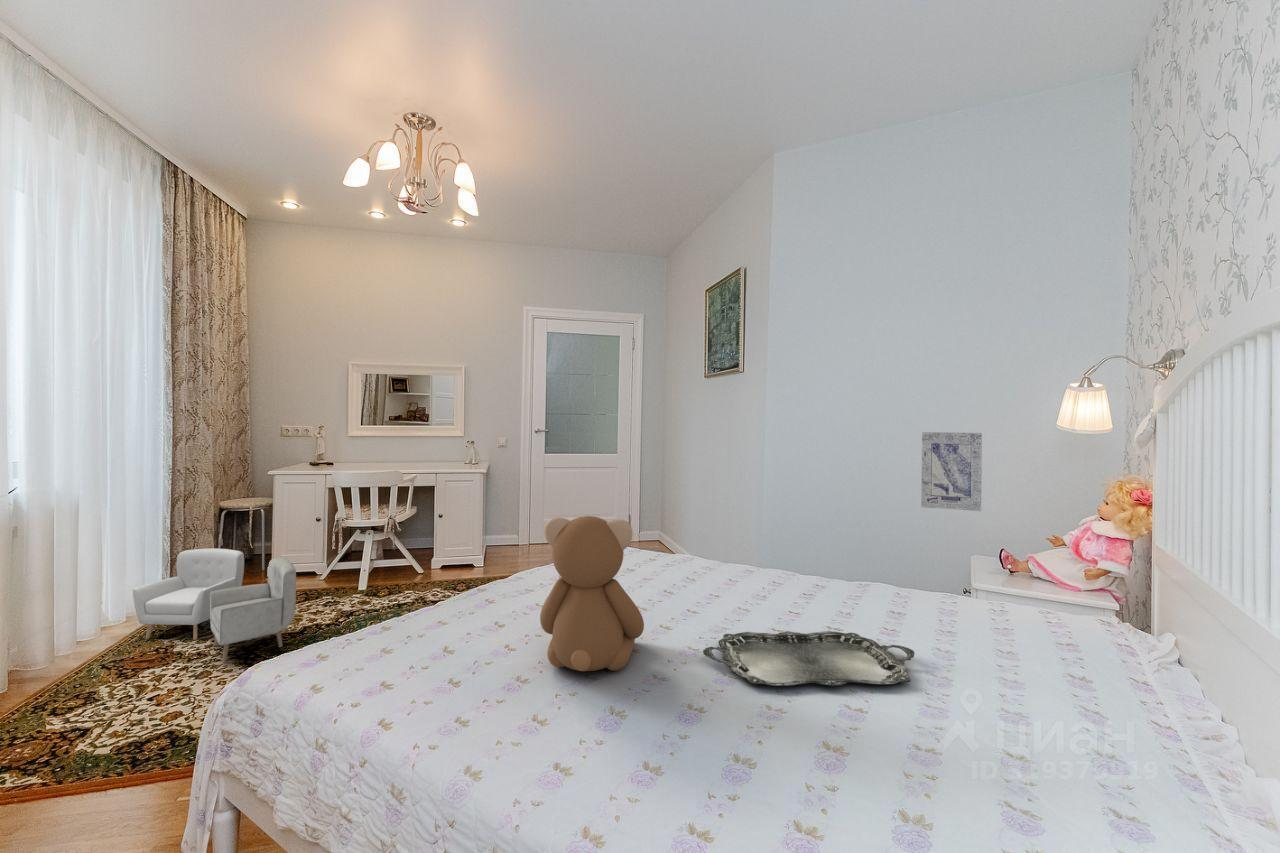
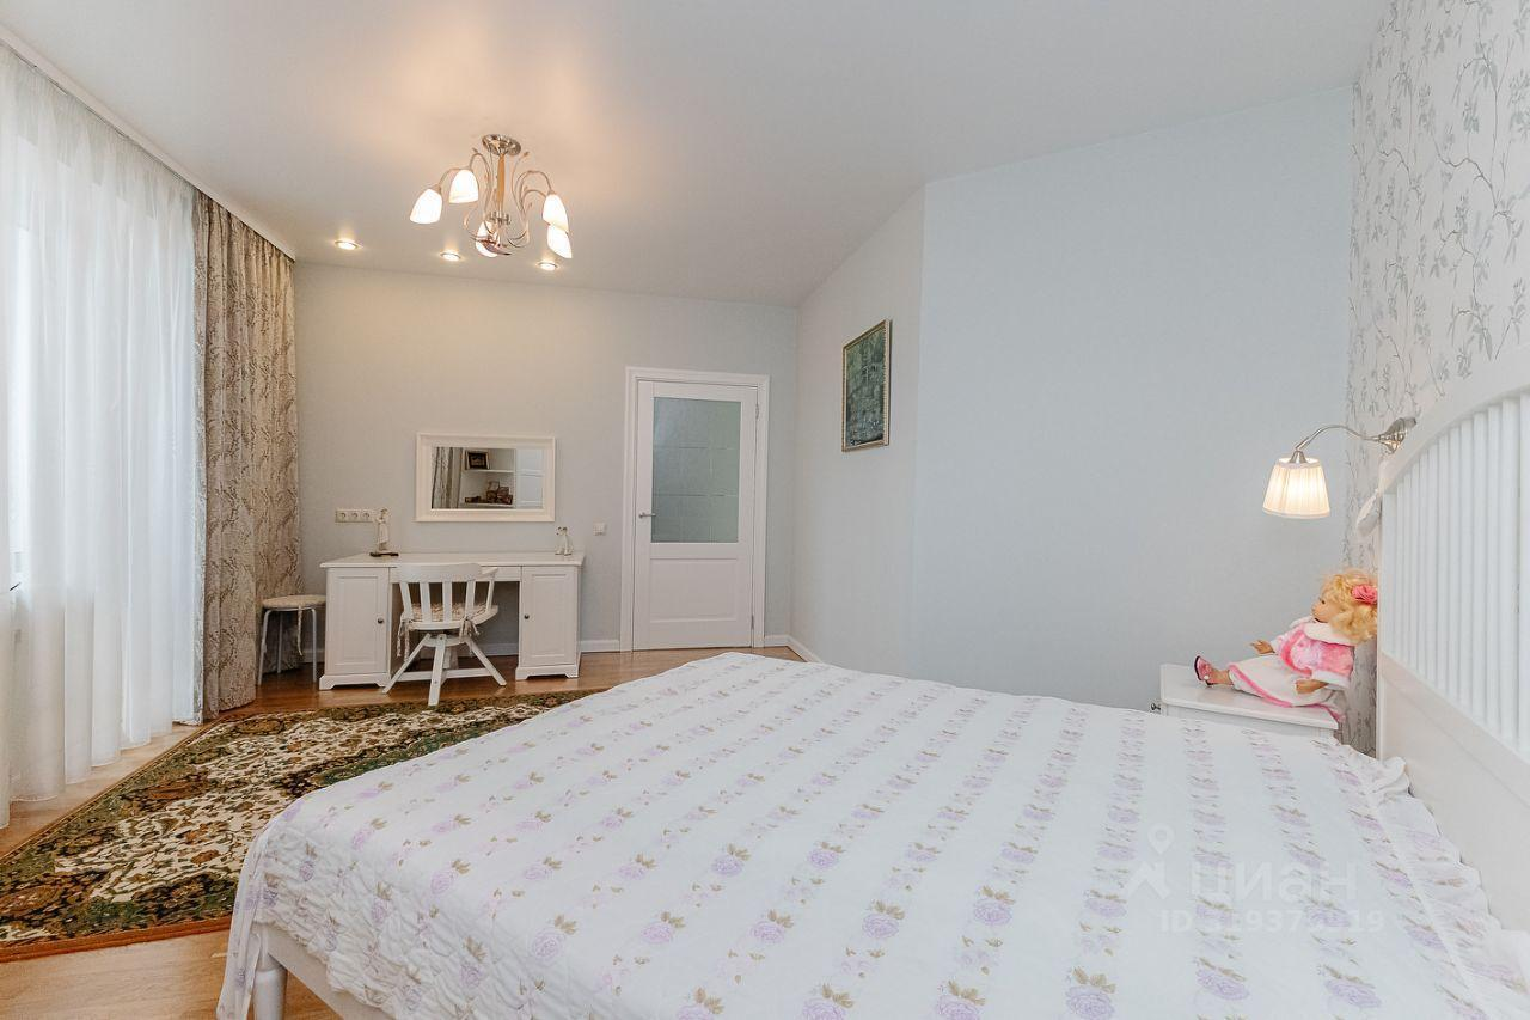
- wall art [920,431,983,512]
- armchair [132,547,297,663]
- serving tray [702,630,916,687]
- teddy bear [539,515,645,672]
